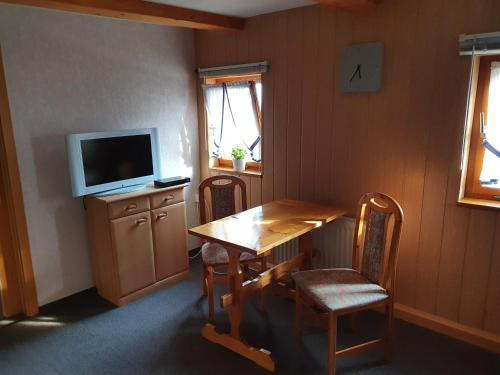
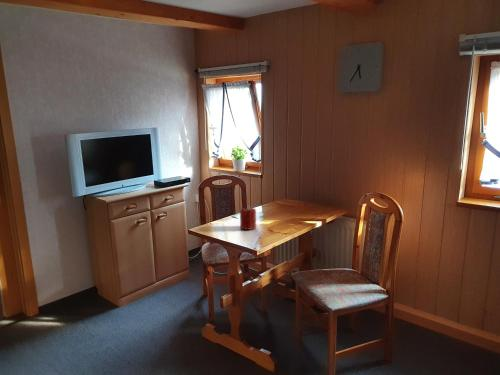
+ candle [239,205,257,231]
